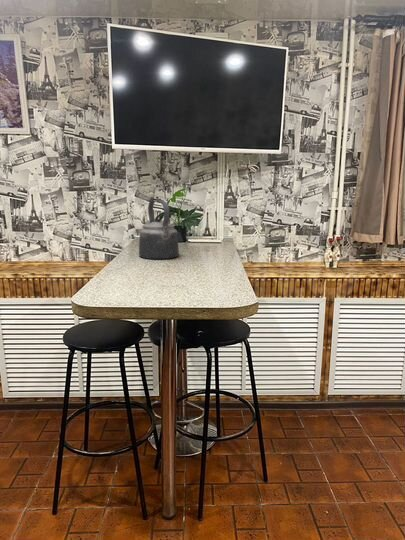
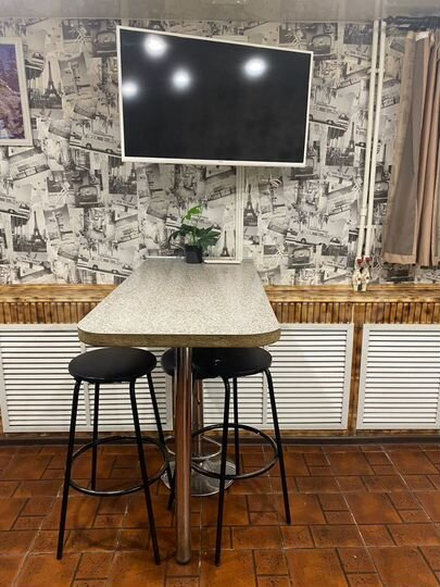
- kettle [138,199,180,260]
